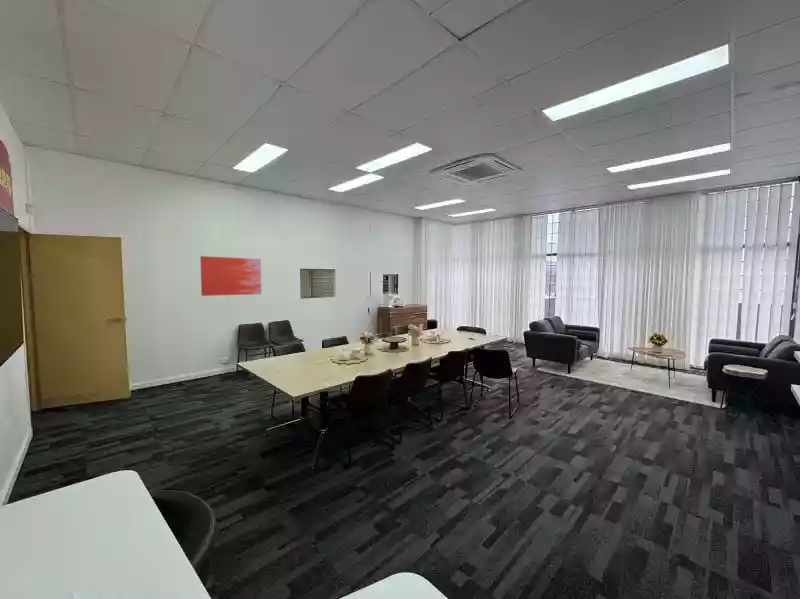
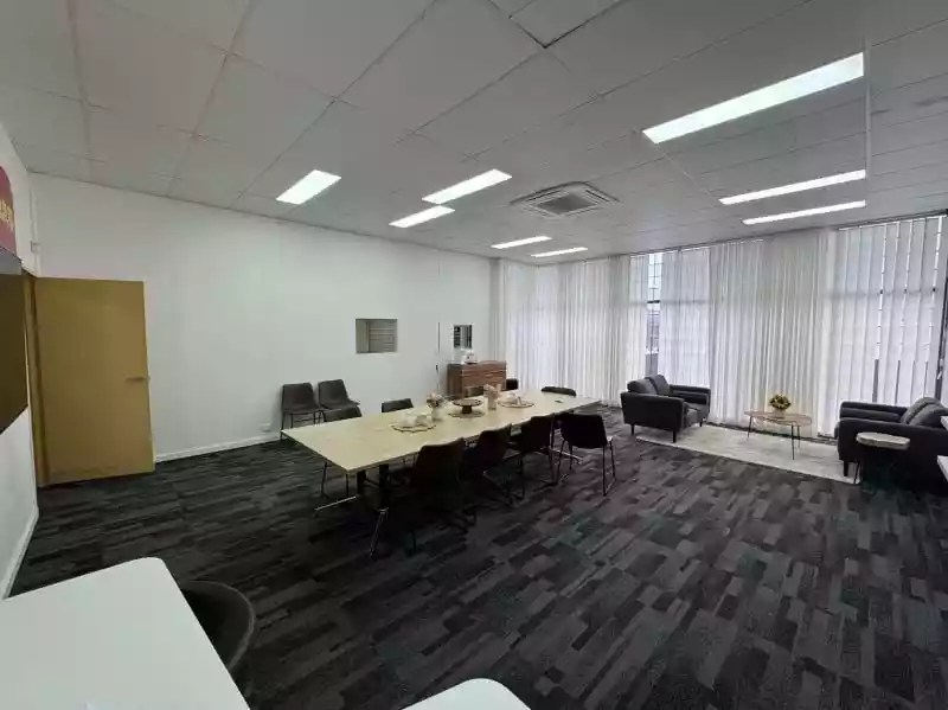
- wall art [199,255,262,297]
